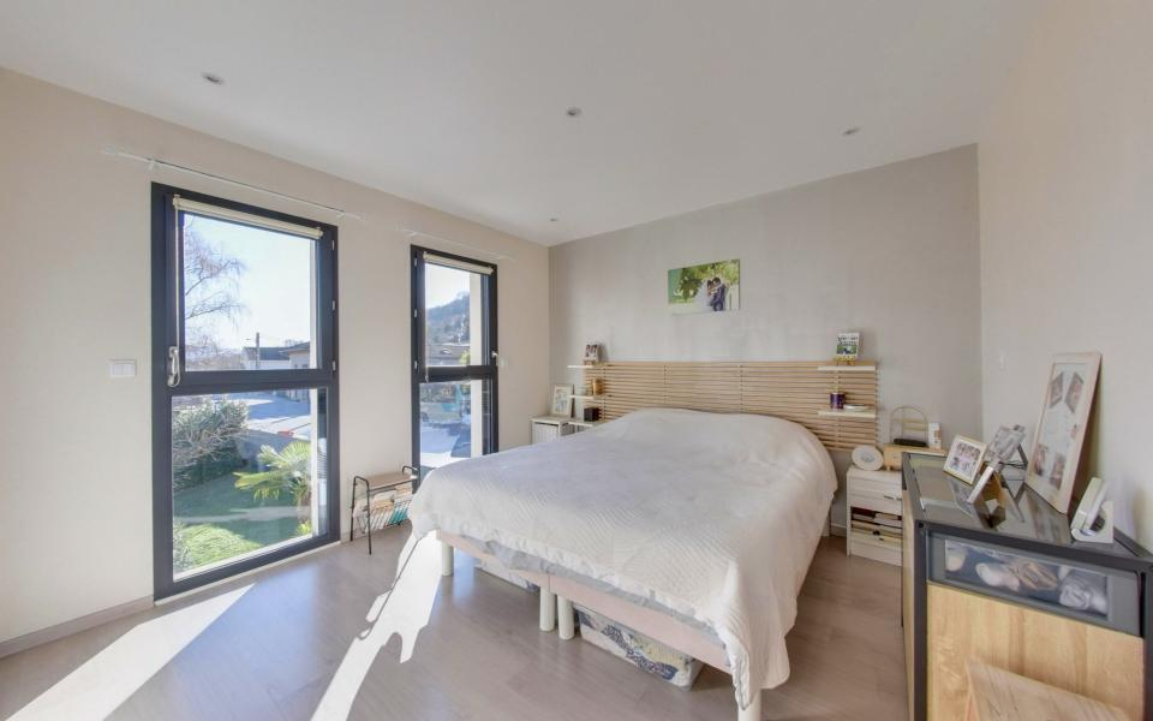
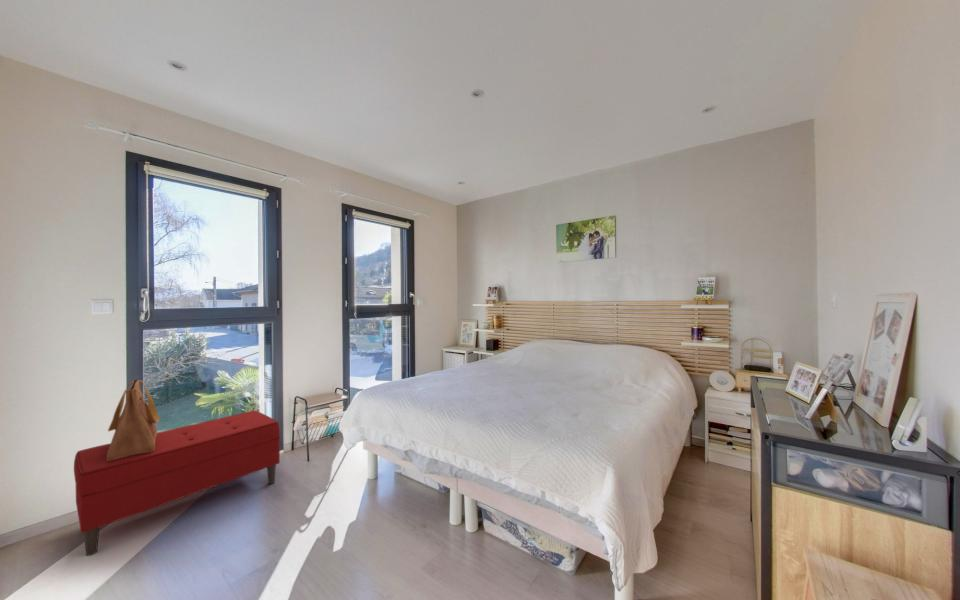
+ tote bag [107,379,161,461]
+ bench [73,410,281,557]
